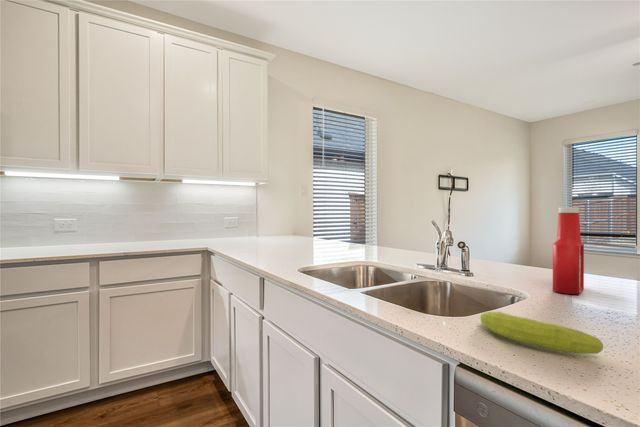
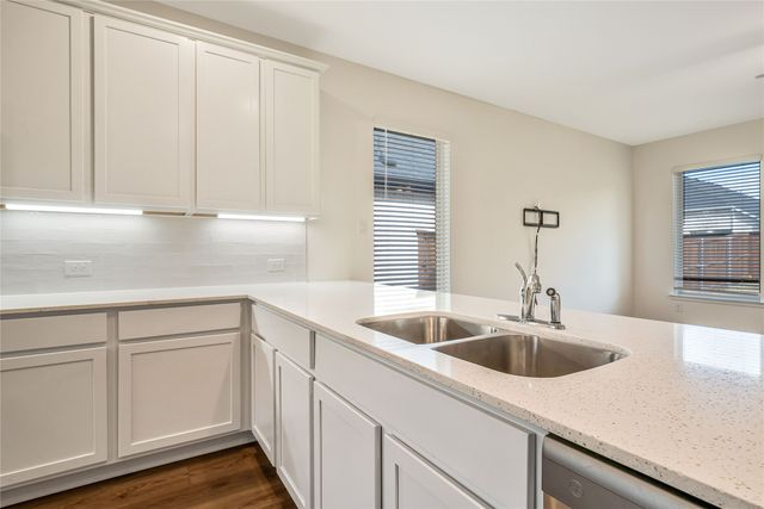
- soap bottle [552,206,585,295]
- fruit [479,311,604,355]
